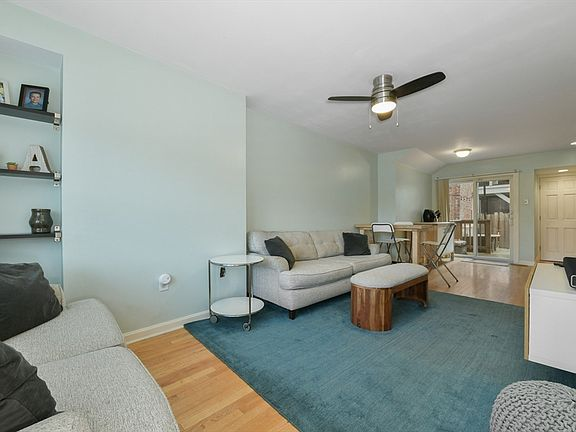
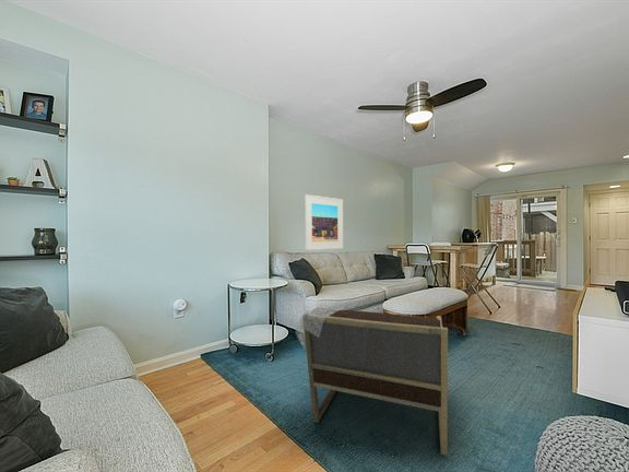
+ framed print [304,193,344,251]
+ armchair [295,306,449,457]
